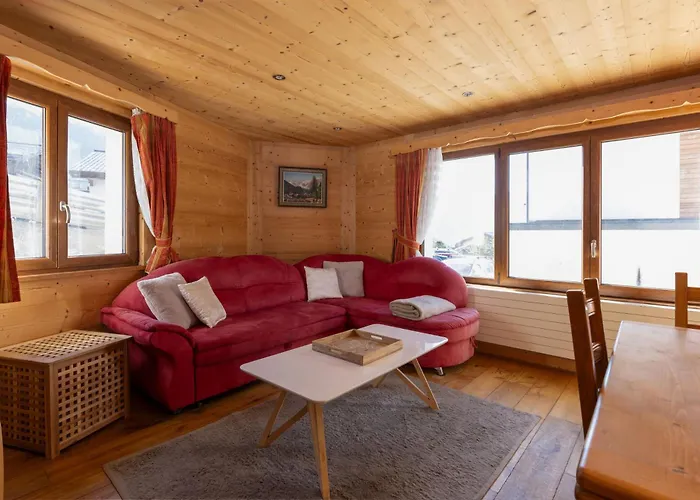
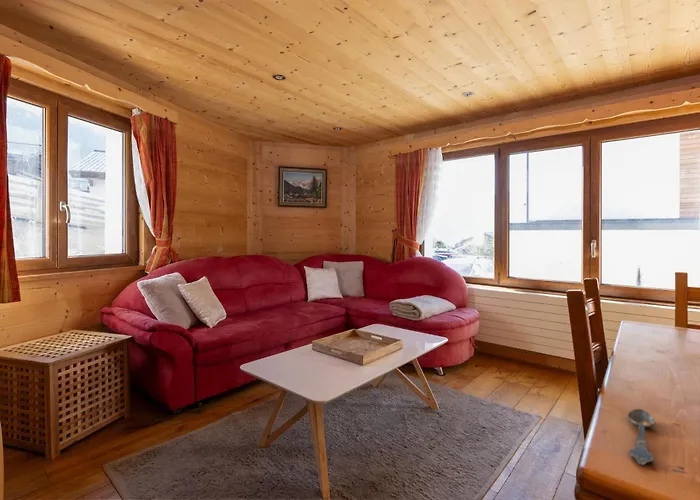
+ spoon [627,408,656,466]
